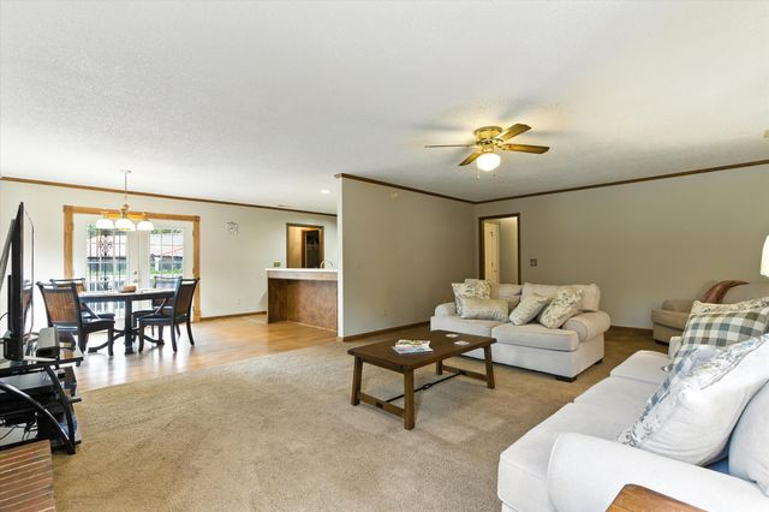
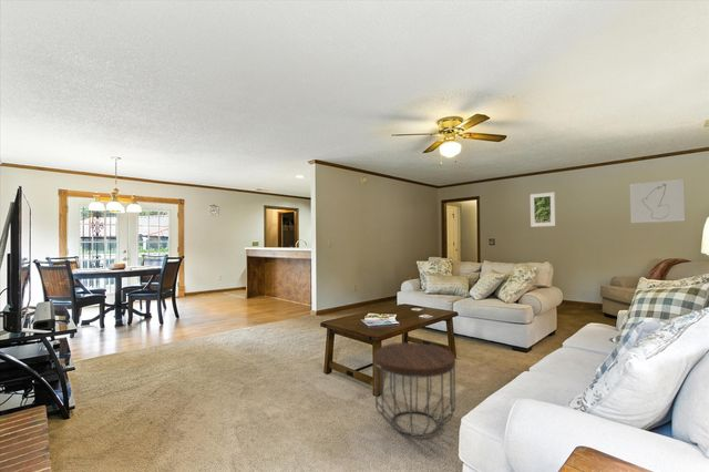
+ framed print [530,191,556,228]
+ side table [373,341,456,438]
+ wall art [629,178,686,224]
